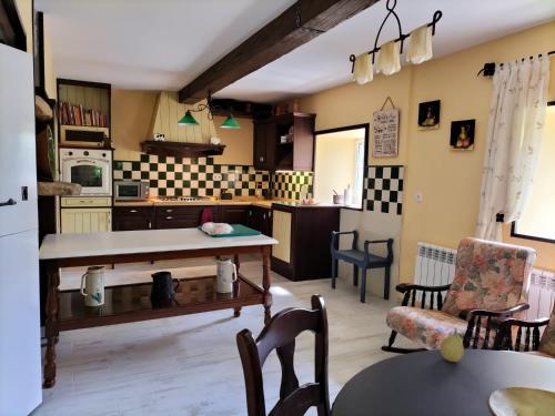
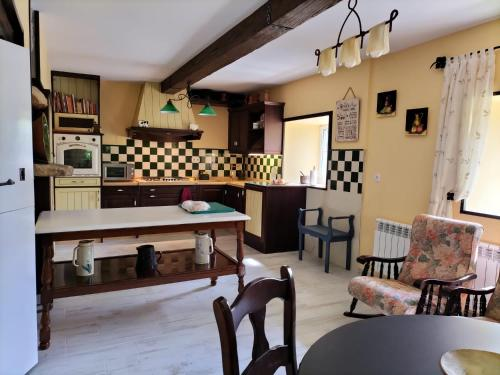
- fruit [440,326,465,363]
